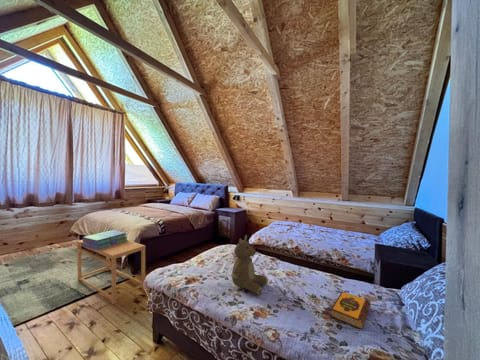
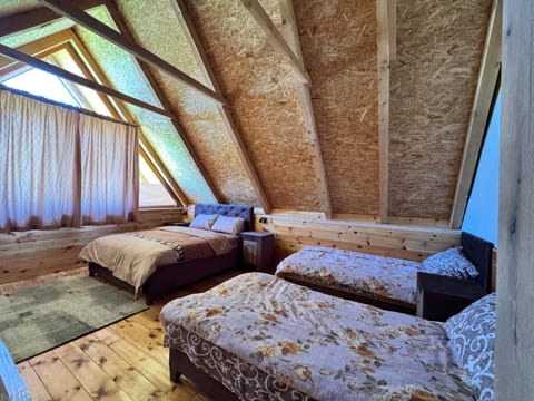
- hardback book [330,291,372,330]
- teddy bear [231,234,269,296]
- side table [76,239,147,305]
- stack of books [81,229,128,250]
